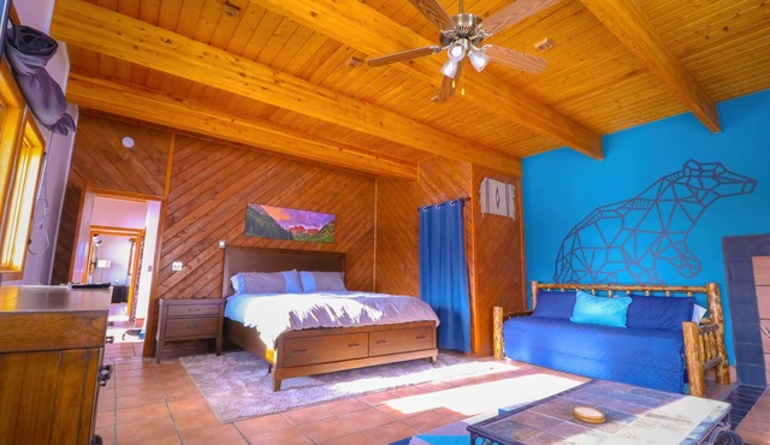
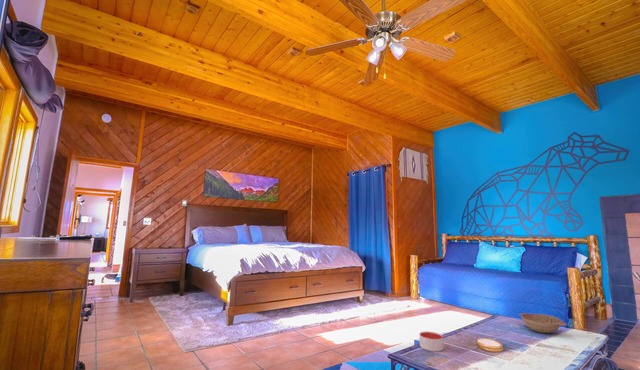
+ candle [419,330,444,352]
+ decorative bowl [518,312,568,334]
